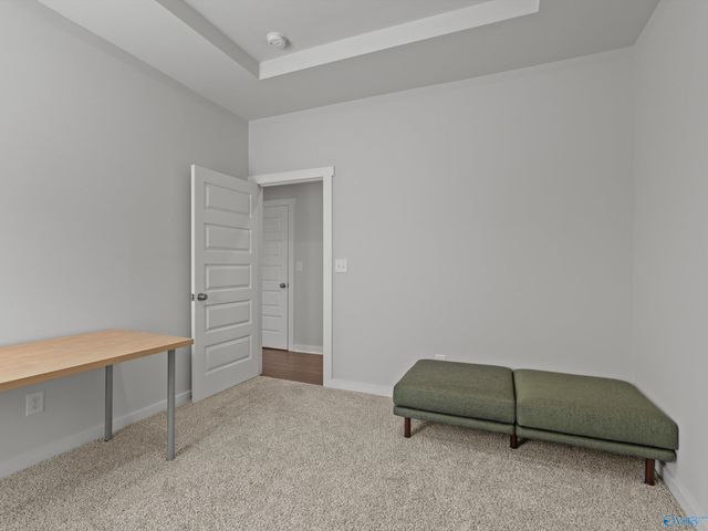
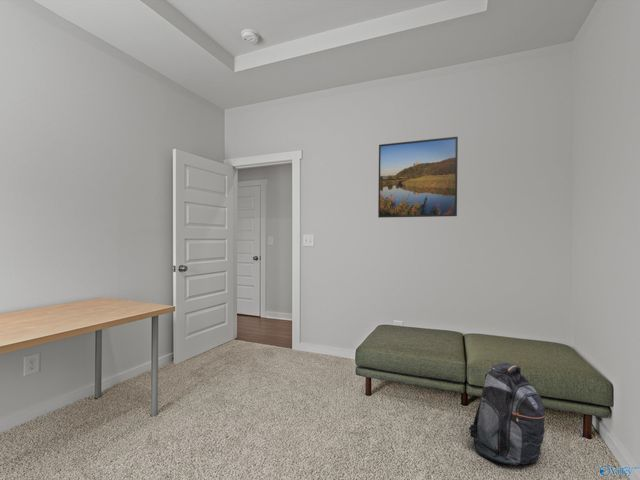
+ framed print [377,136,459,219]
+ backpack [468,362,546,466]
